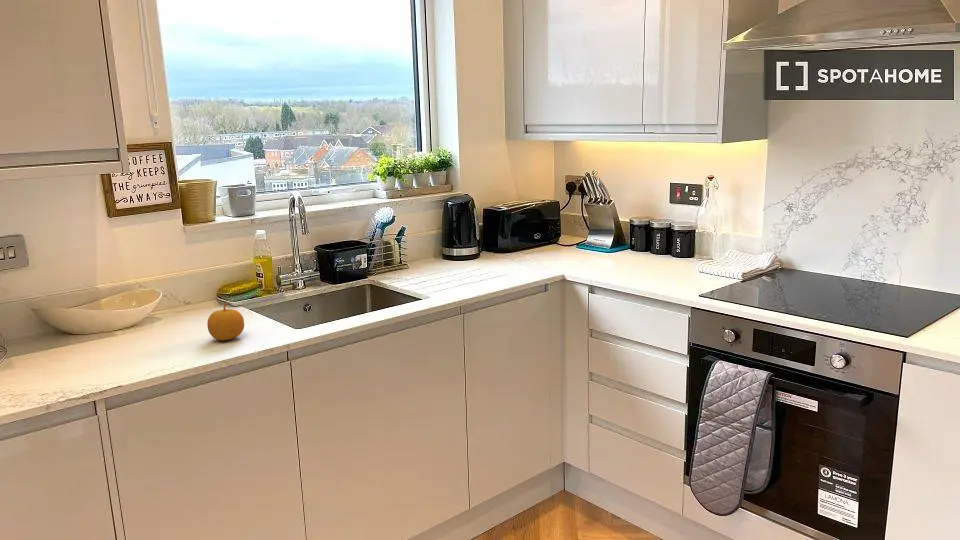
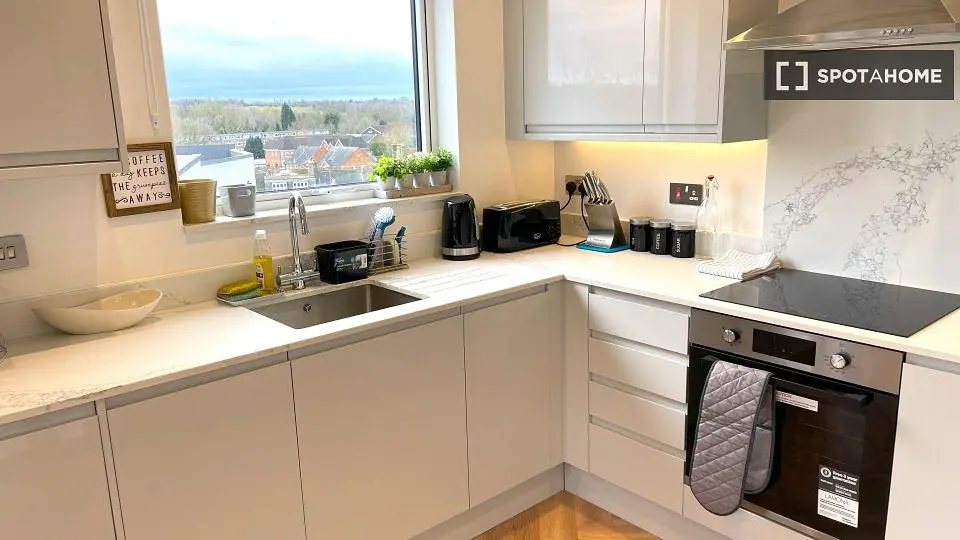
- fruit [206,301,245,341]
